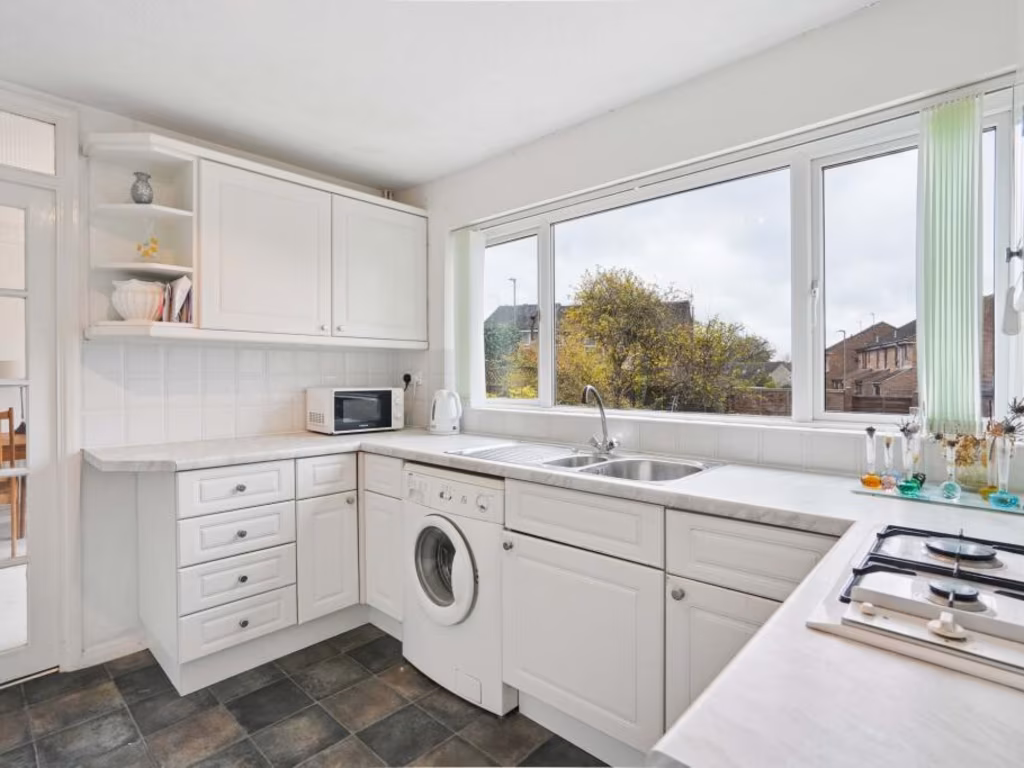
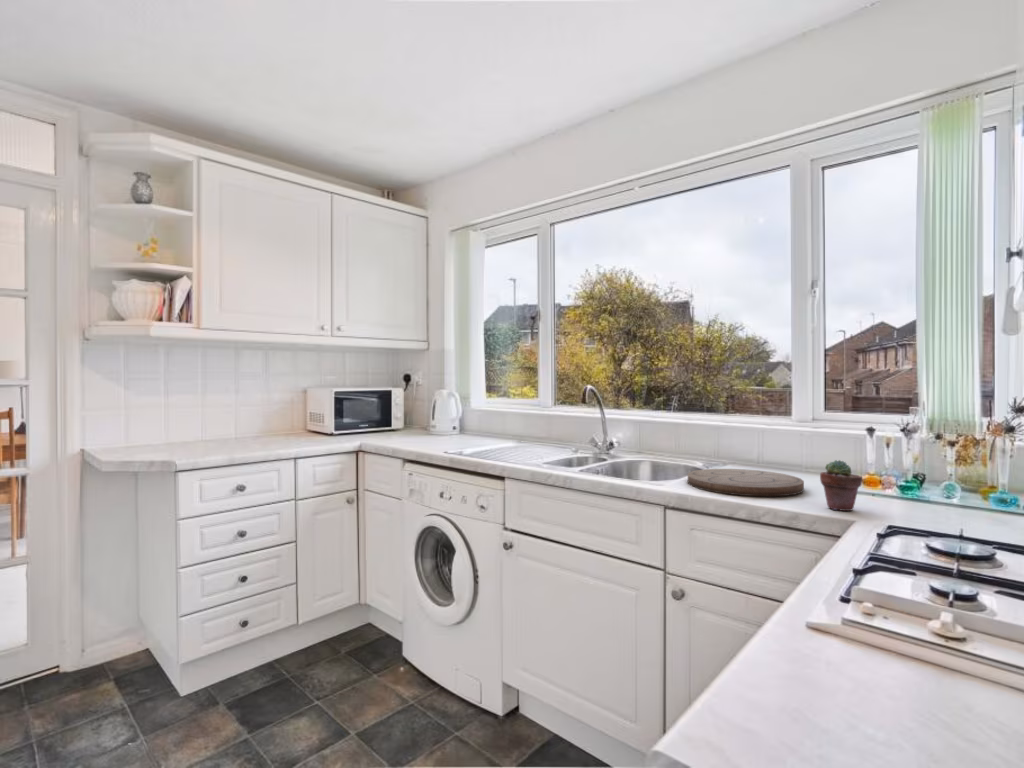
+ potted succulent [819,459,863,512]
+ cutting board [687,468,805,497]
